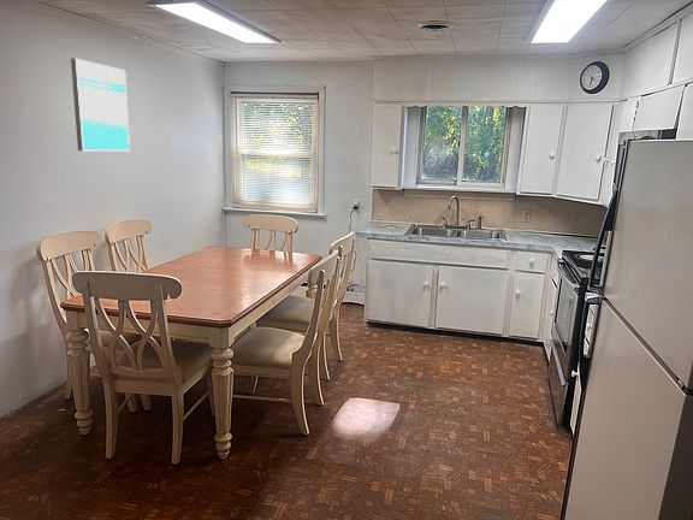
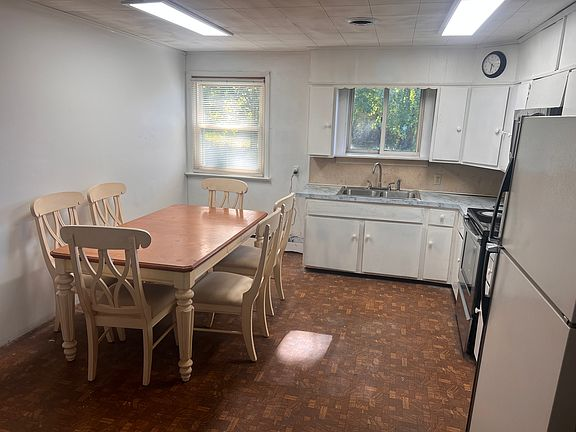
- wall art [70,58,131,153]
